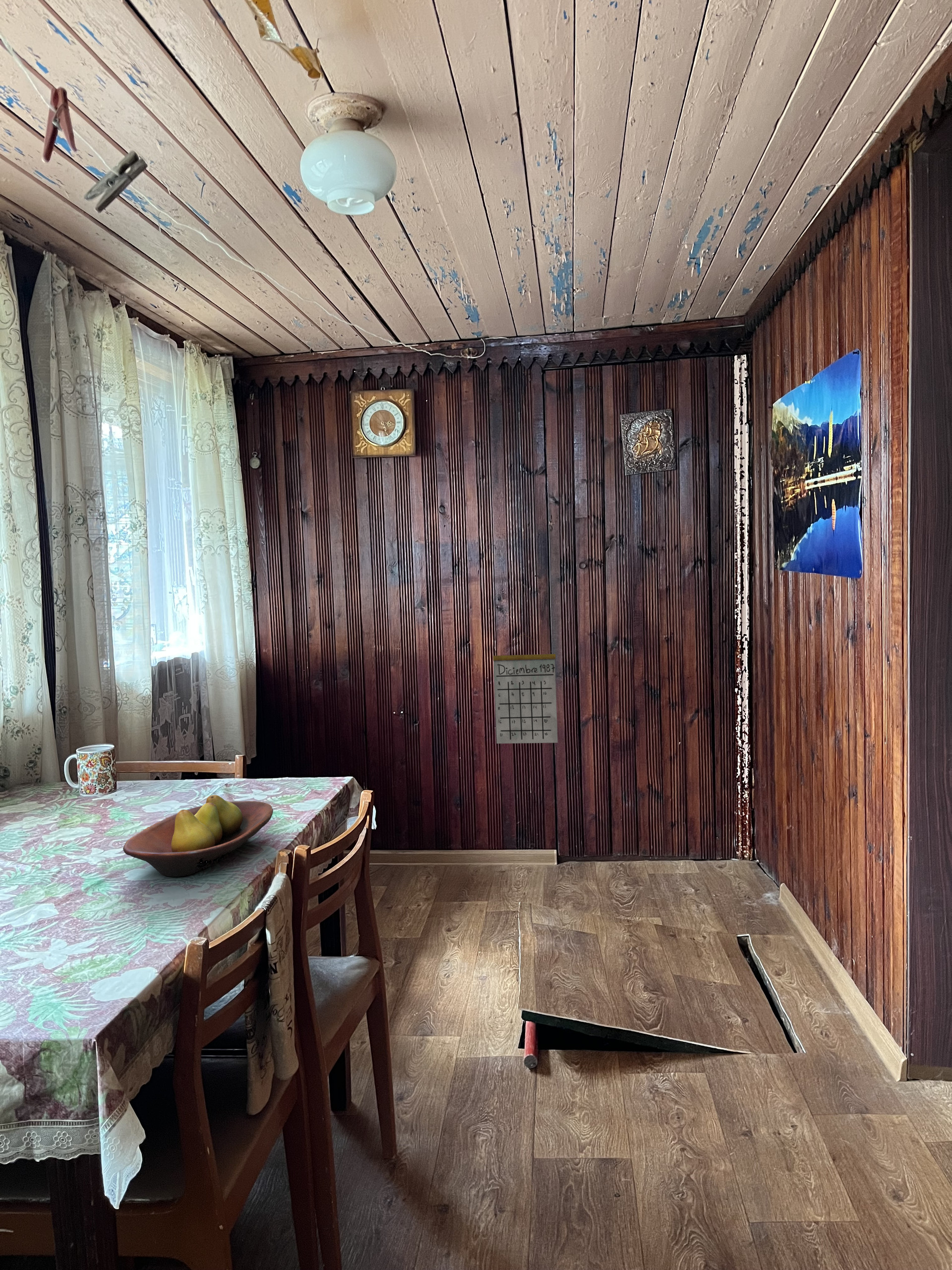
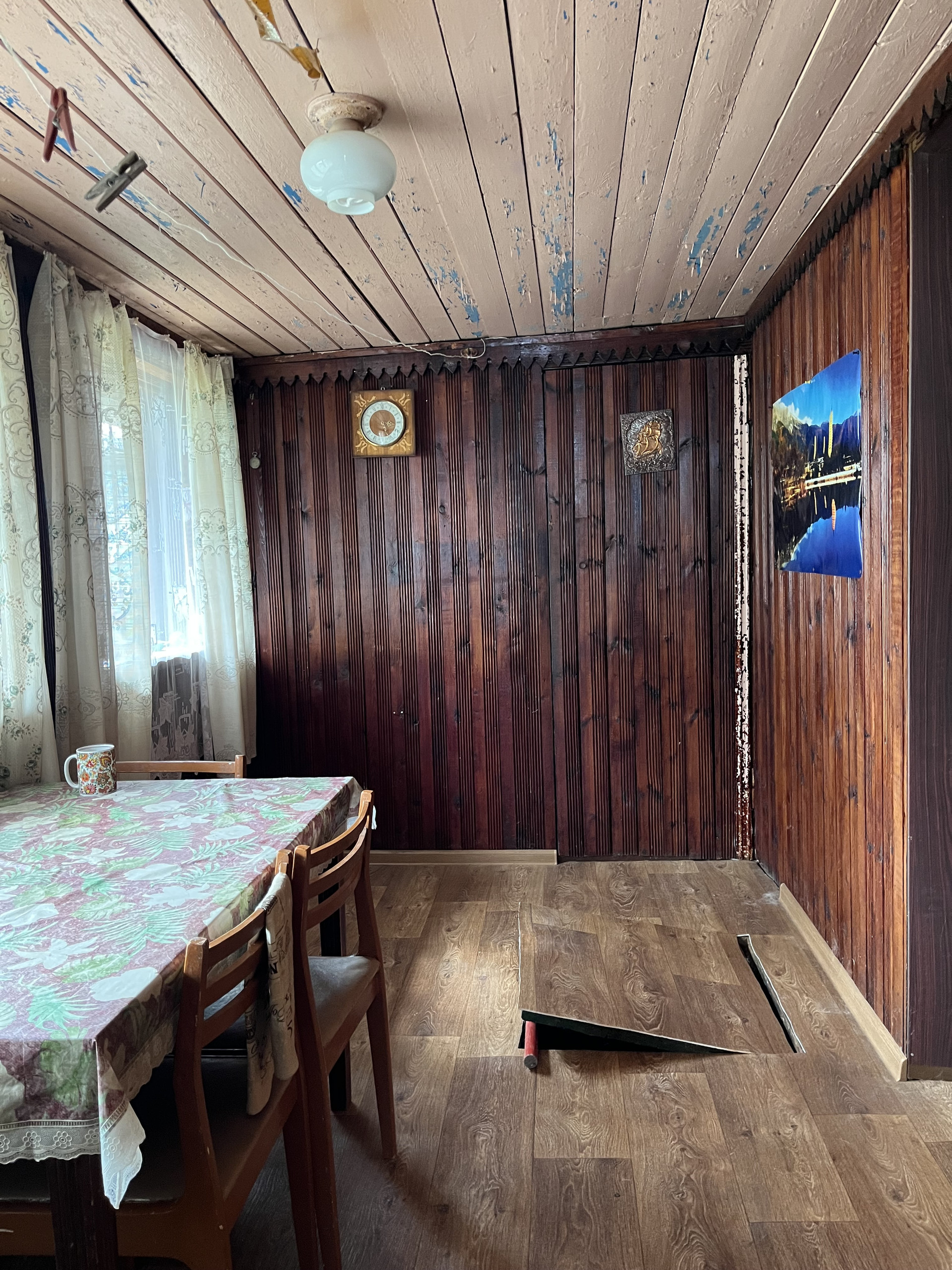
- calendar [492,634,558,744]
- fruit bowl [122,795,274,877]
